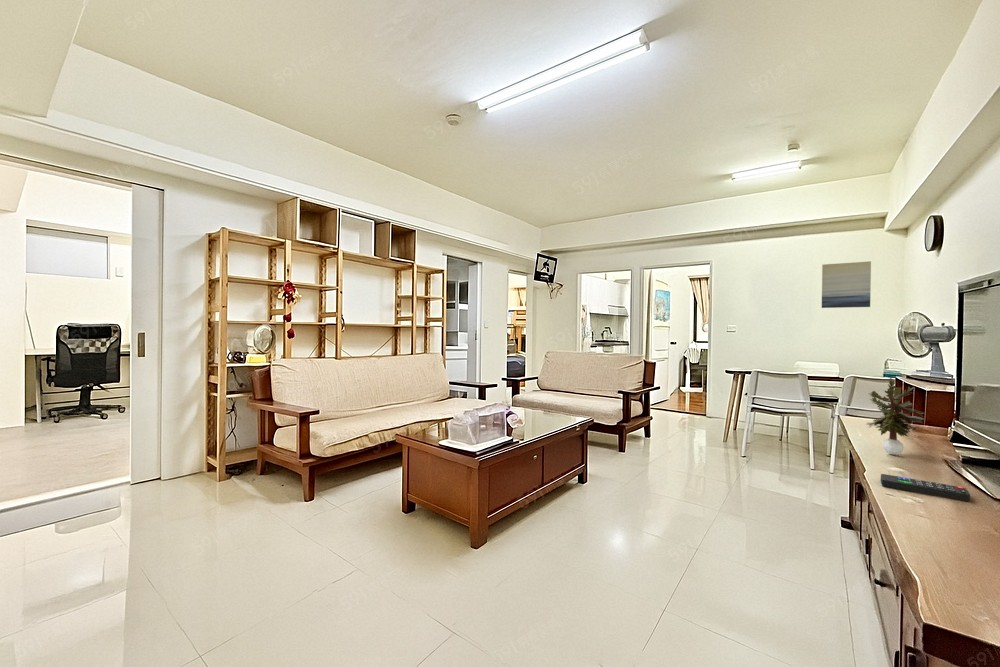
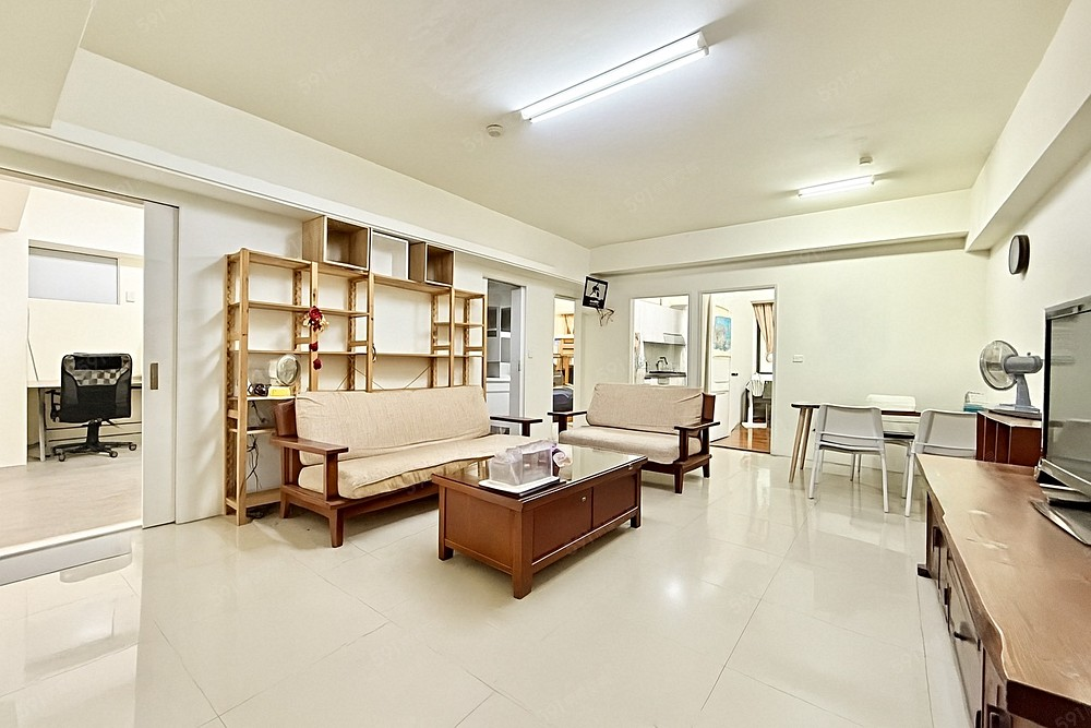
- wall art [821,260,872,309]
- potted plant [865,377,925,455]
- remote control [880,473,971,502]
